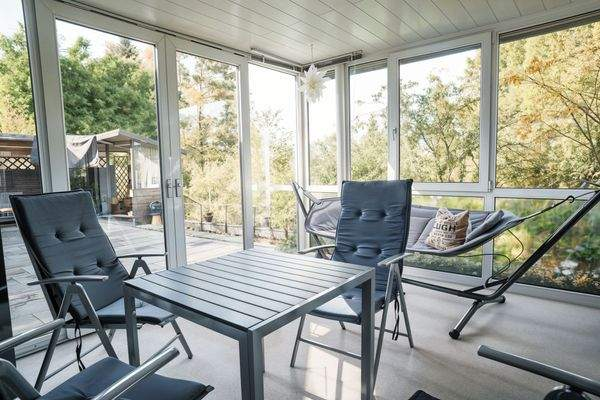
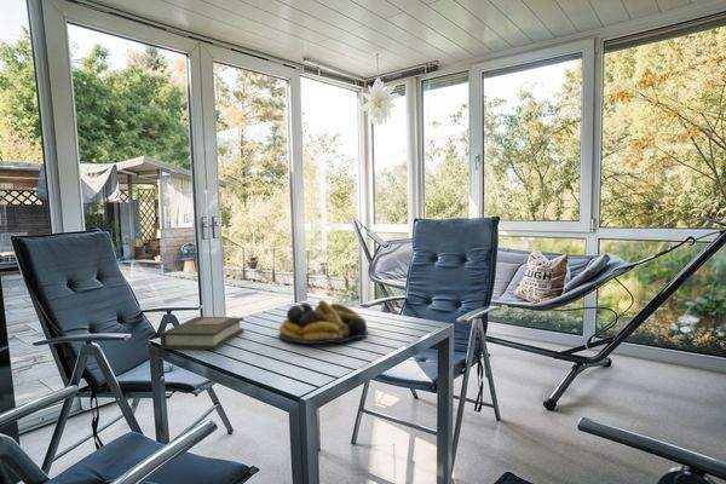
+ book [159,316,246,351]
+ fruit bowl [277,299,369,345]
